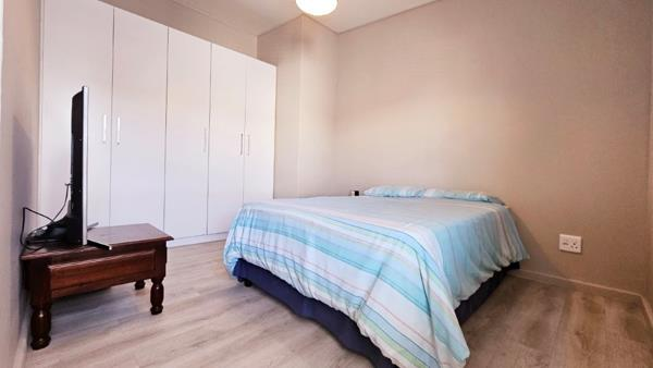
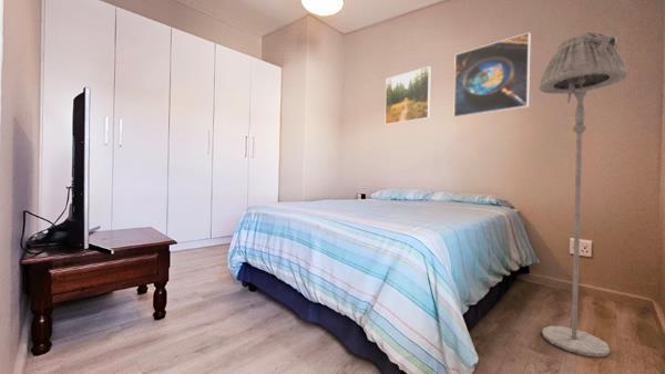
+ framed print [452,31,531,118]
+ floor lamp [538,31,630,357]
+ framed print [385,65,432,126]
